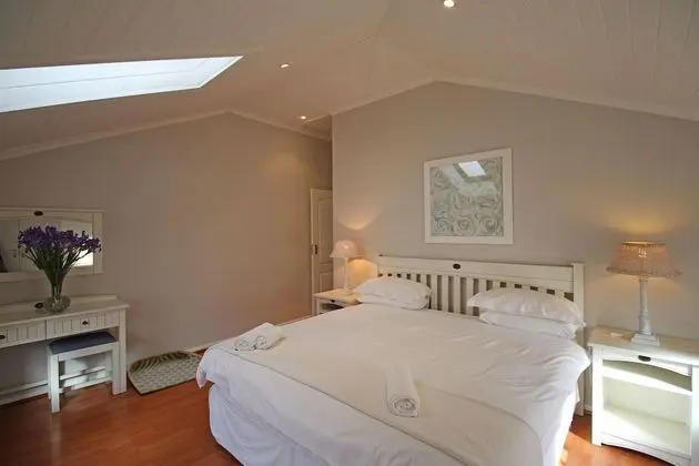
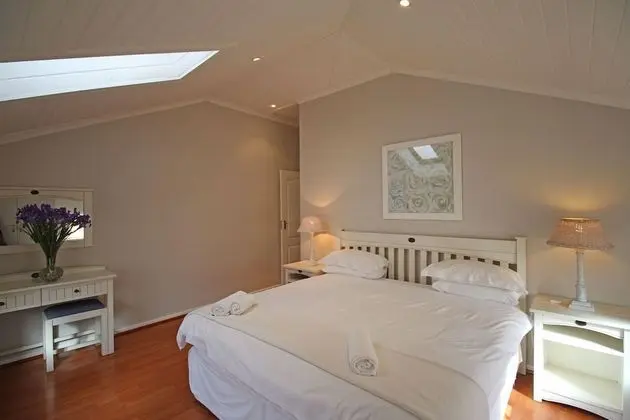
- woven basket [126,350,203,395]
